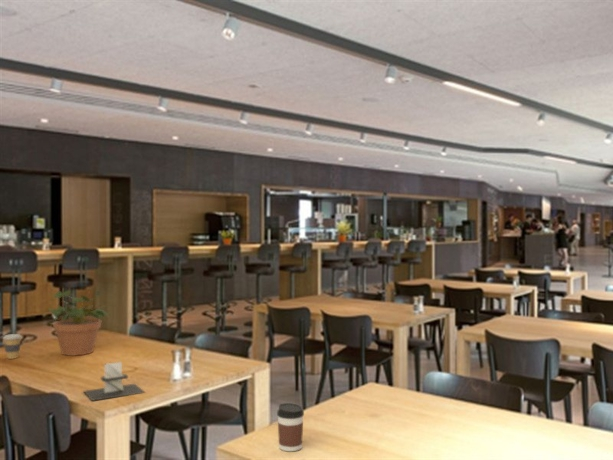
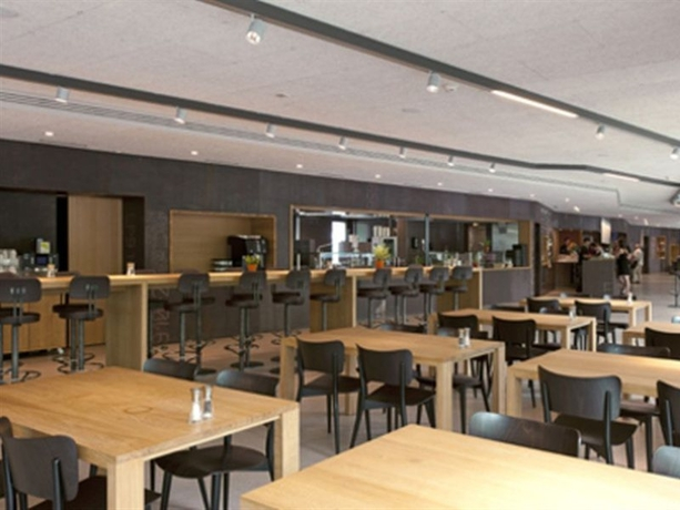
- coffee cup [2,333,23,360]
- potted plant [47,289,111,357]
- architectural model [83,361,147,402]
- coffee cup [276,402,305,452]
